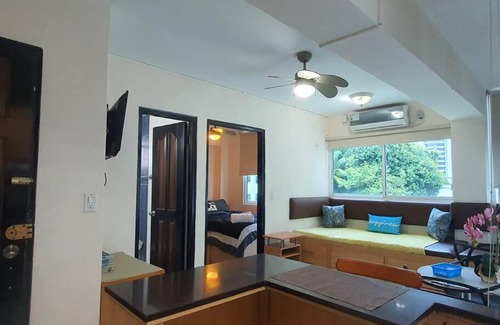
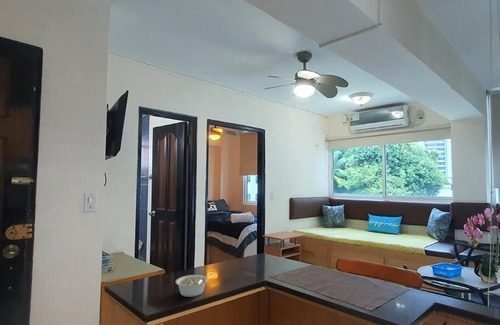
+ legume [175,272,214,298]
